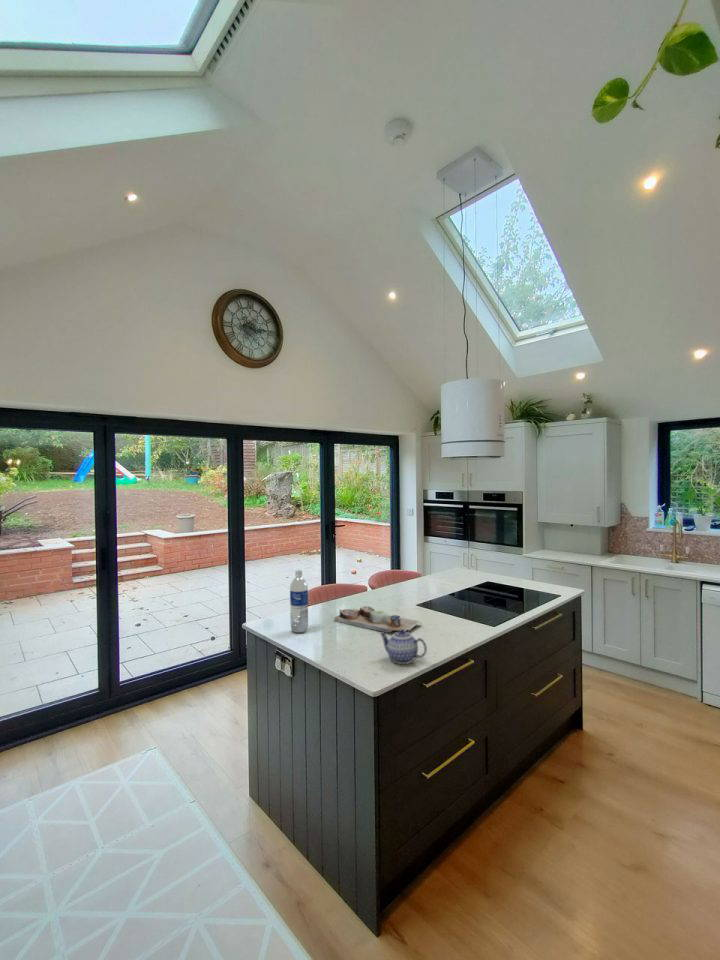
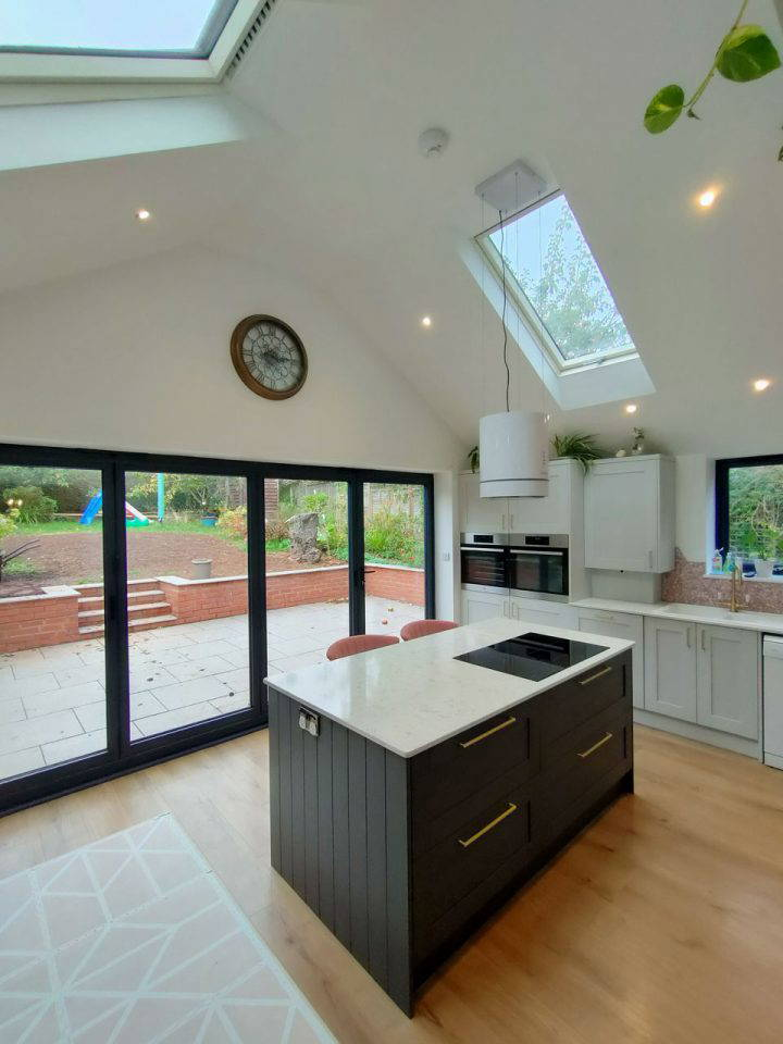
- water bottle [289,569,309,634]
- teapot [379,629,428,665]
- cutting board [334,605,422,634]
